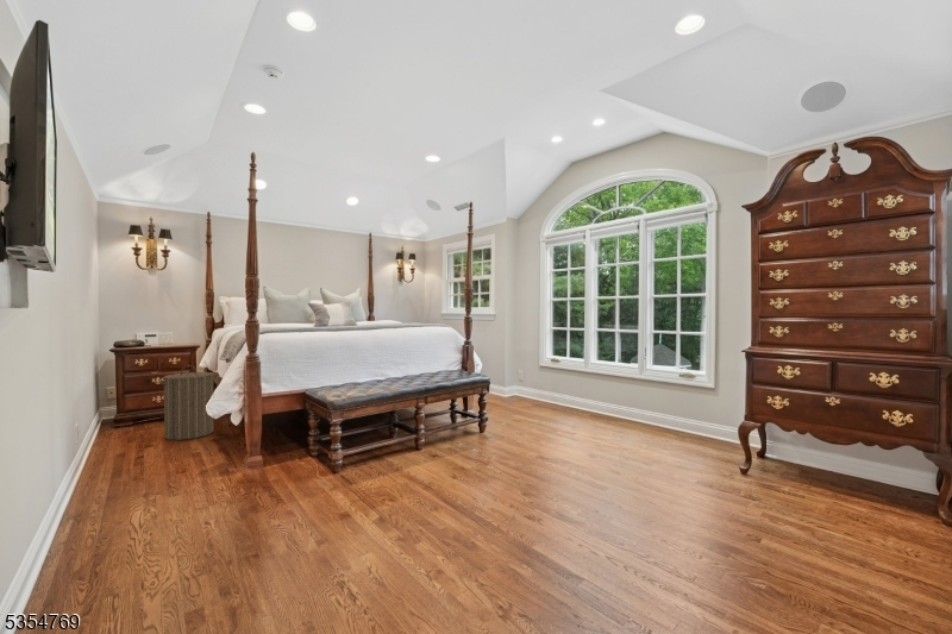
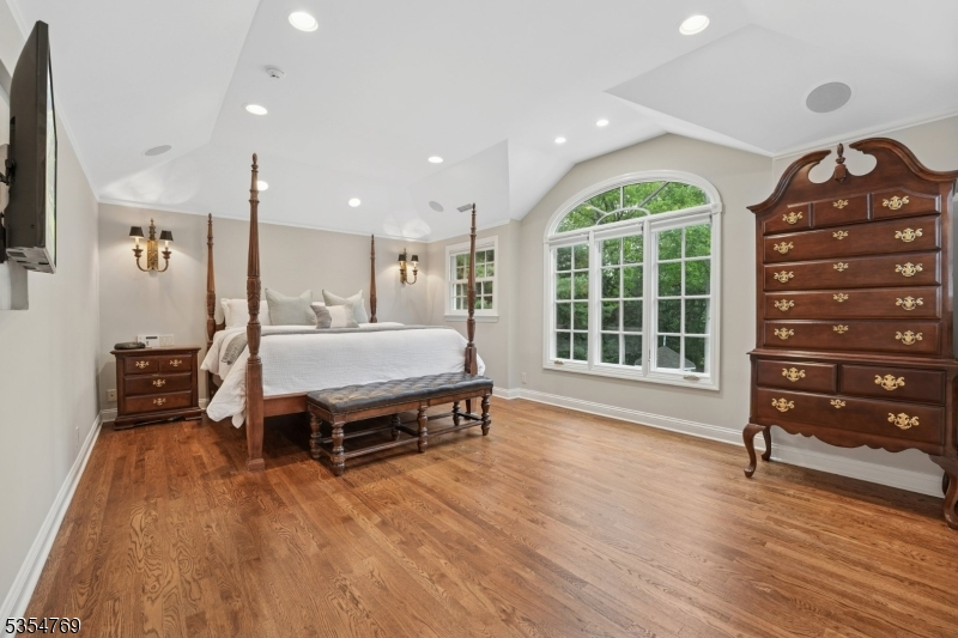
- laundry hamper [157,364,220,441]
